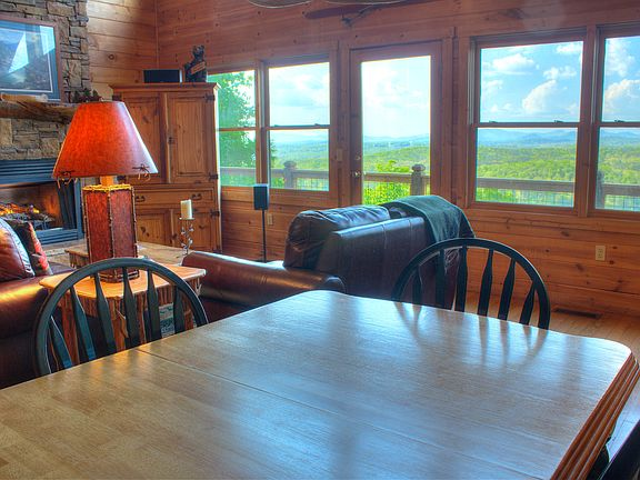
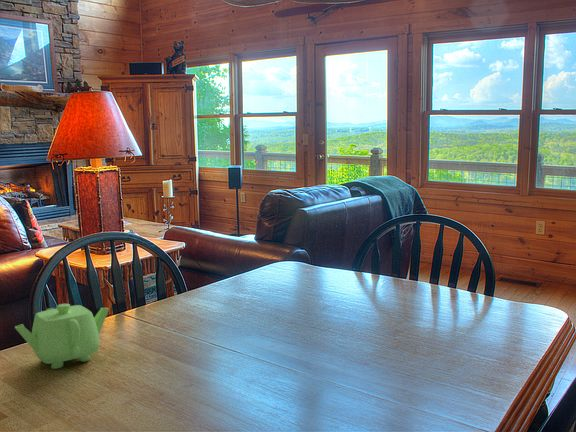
+ teapot [14,303,110,370]
